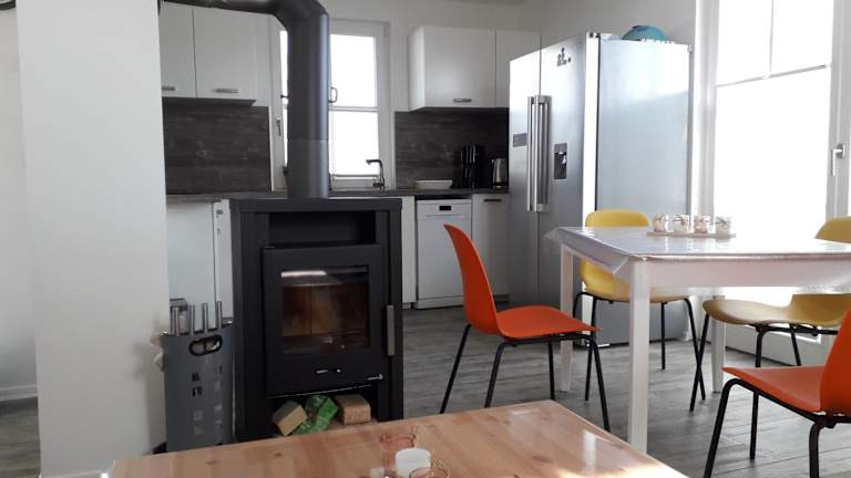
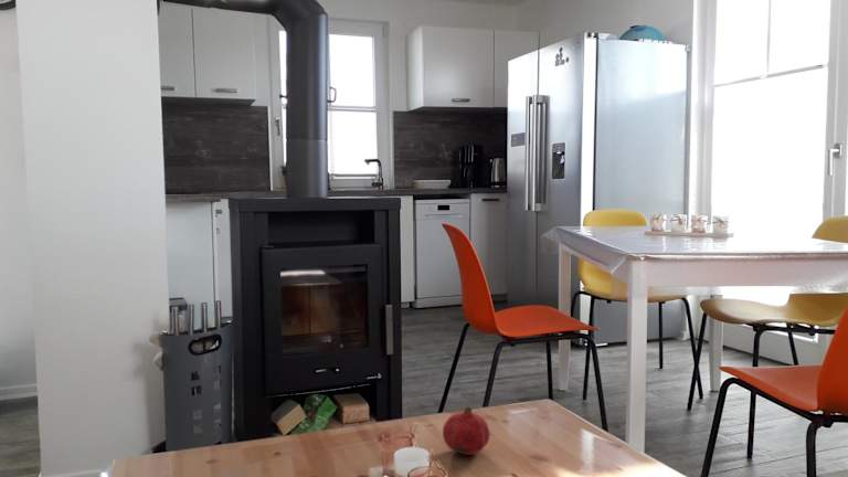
+ fruit [442,406,491,456]
